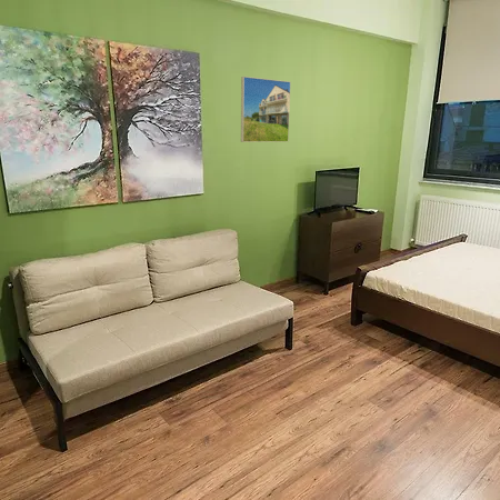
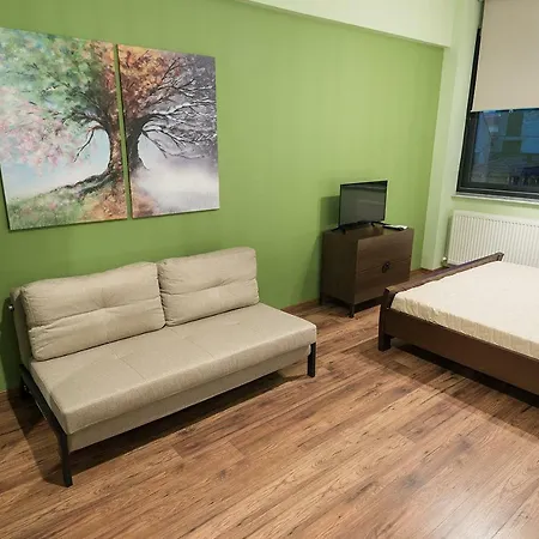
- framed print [240,76,292,143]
